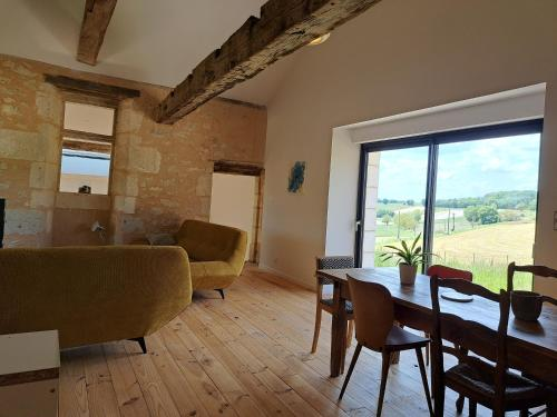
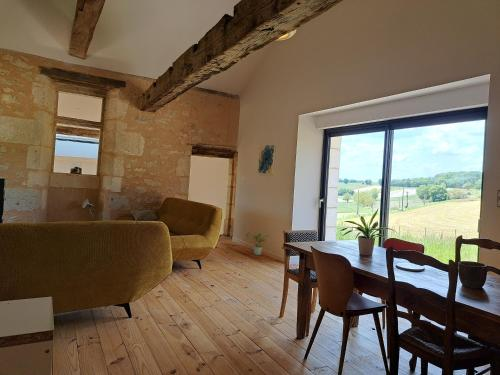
+ potted plant [245,231,270,256]
